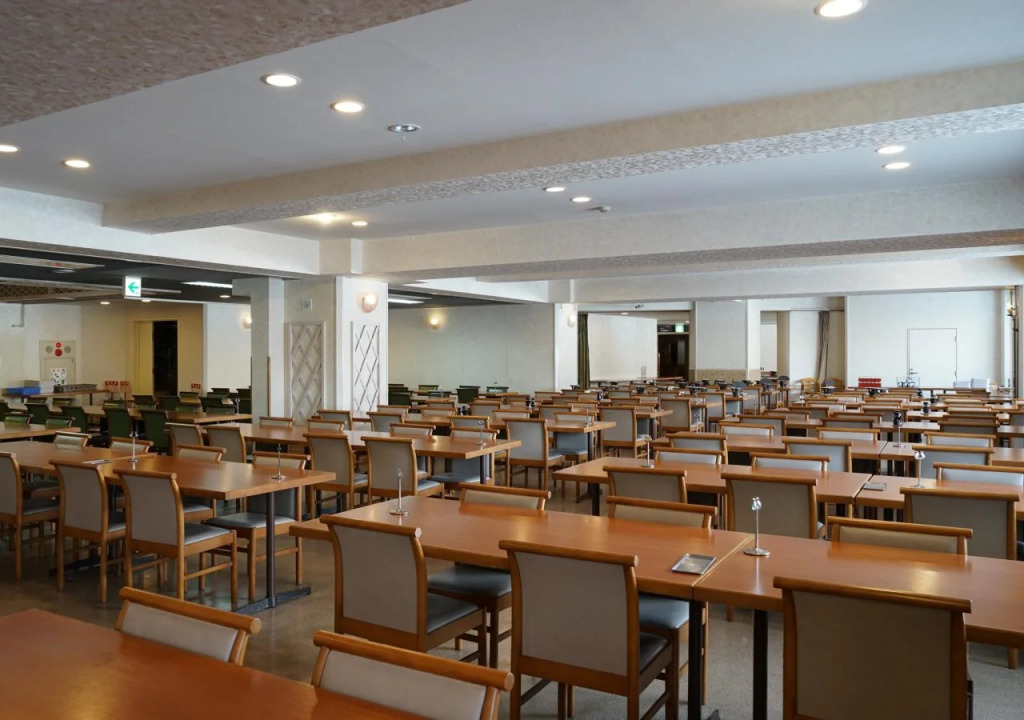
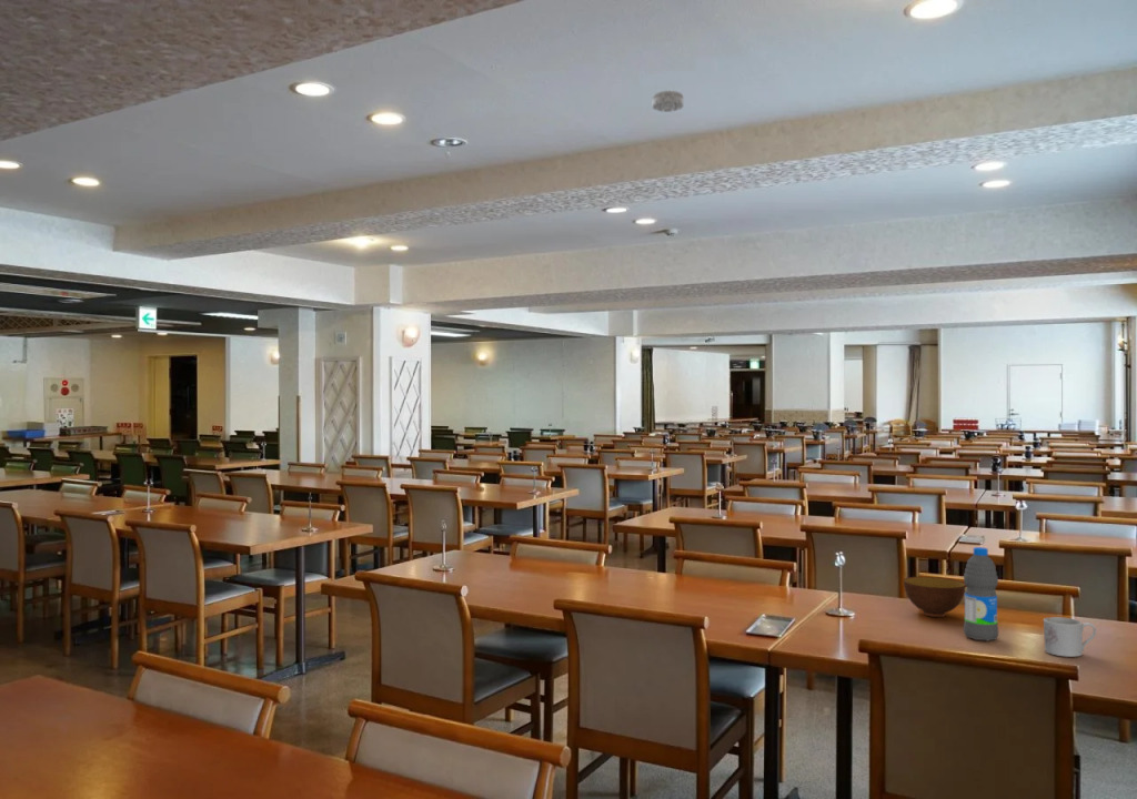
+ water bottle [963,546,999,643]
+ mug [1043,616,1097,658]
+ bowl [903,576,967,618]
+ smoke detector [651,90,685,113]
